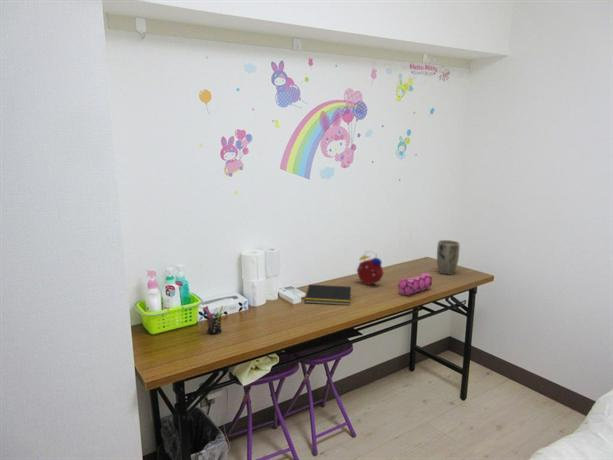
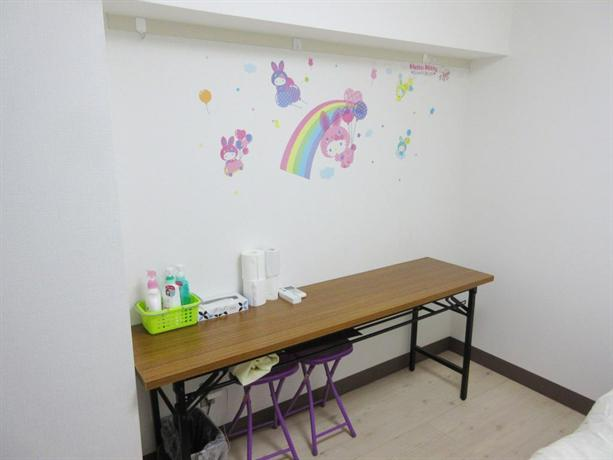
- notepad [304,284,352,306]
- alarm clock [356,250,384,287]
- pen holder [202,305,224,335]
- plant pot [436,239,461,275]
- pencil case [397,272,433,296]
